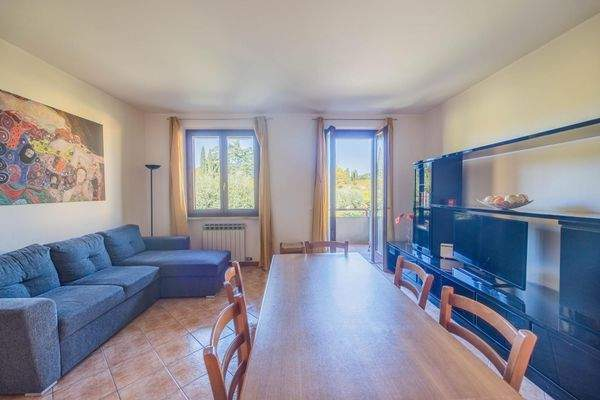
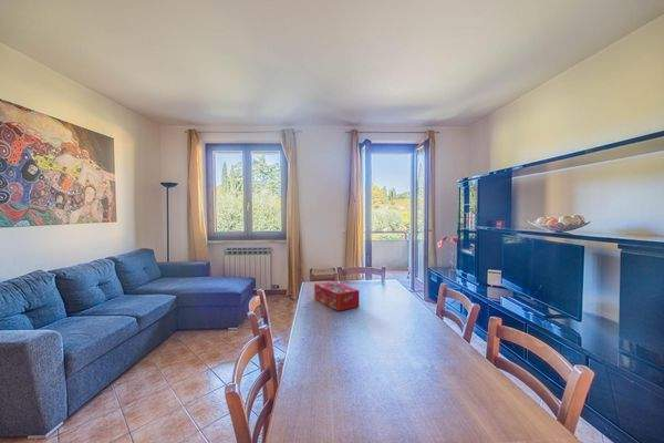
+ tissue box [313,280,360,312]
